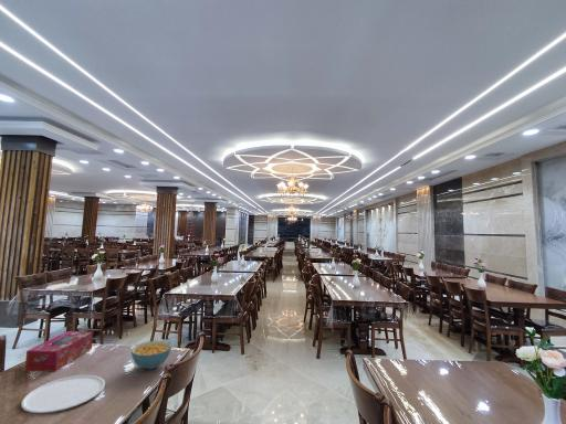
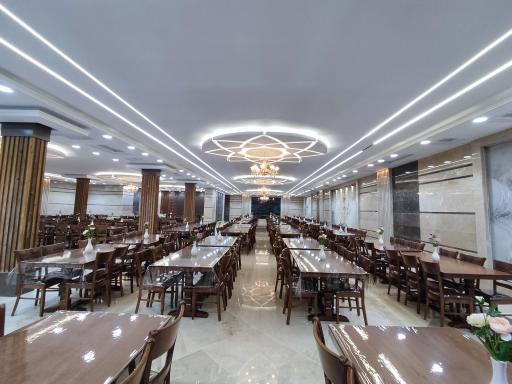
- cereal bowl [130,340,172,370]
- plate [20,374,106,414]
- tissue box [23,330,94,373]
